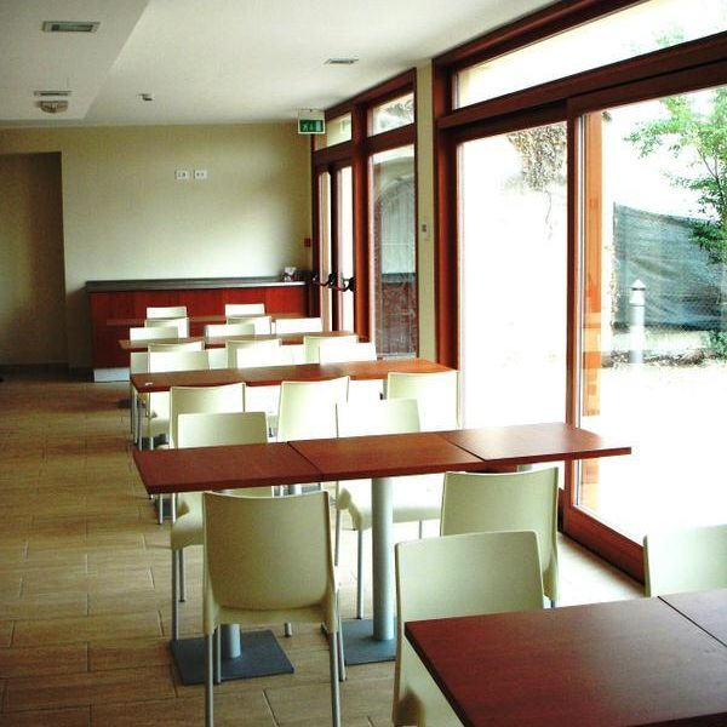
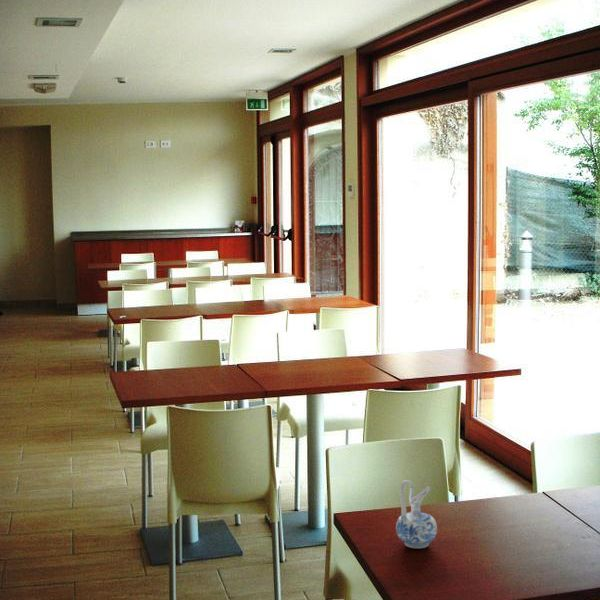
+ ceramic pitcher [395,479,438,549]
